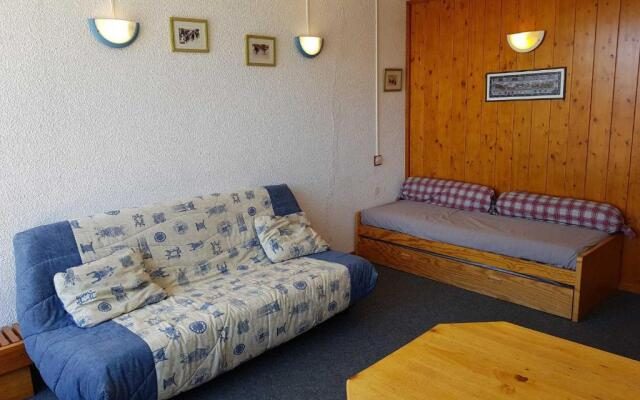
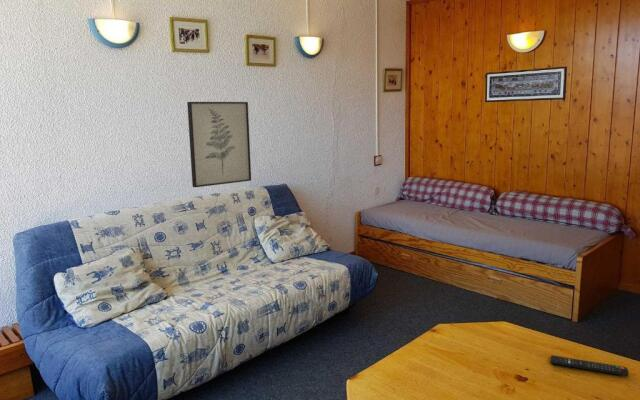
+ wall art [186,101,252,188]
+ remote control [550,354,629,377]
